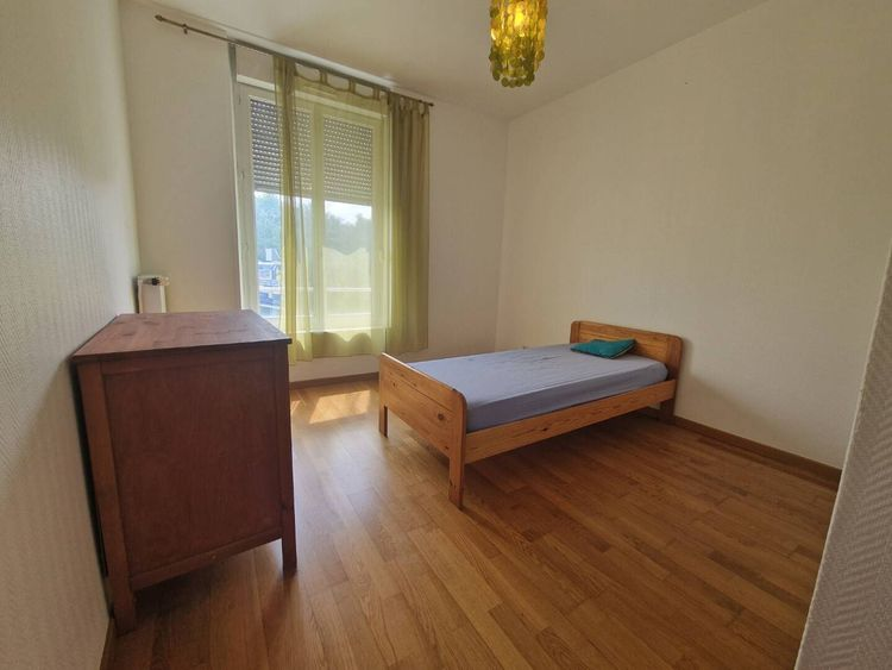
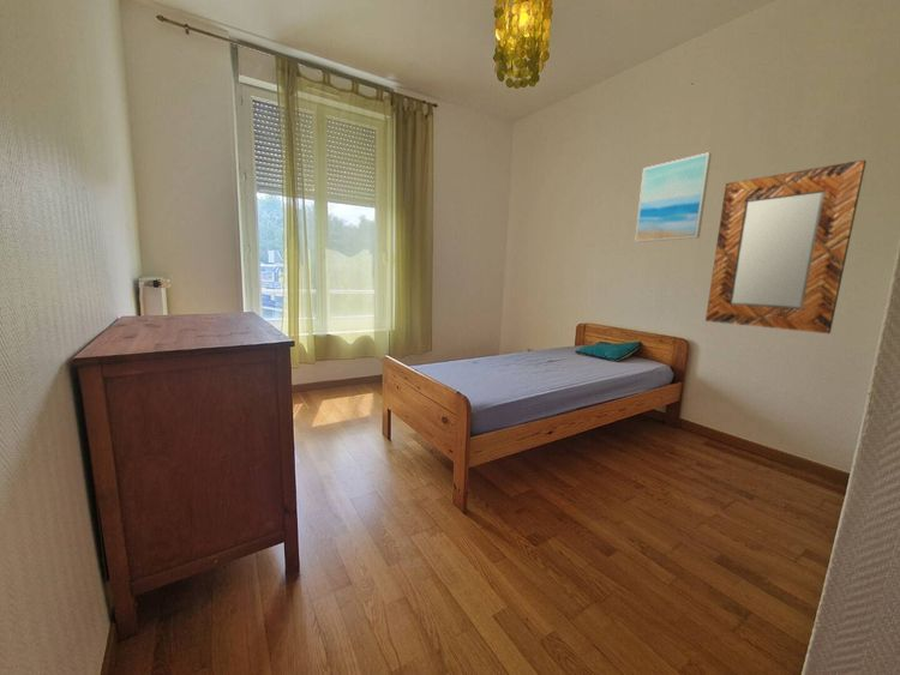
+ home mirror [704,158,868,335]
+ wall art [634,151,713,243]
